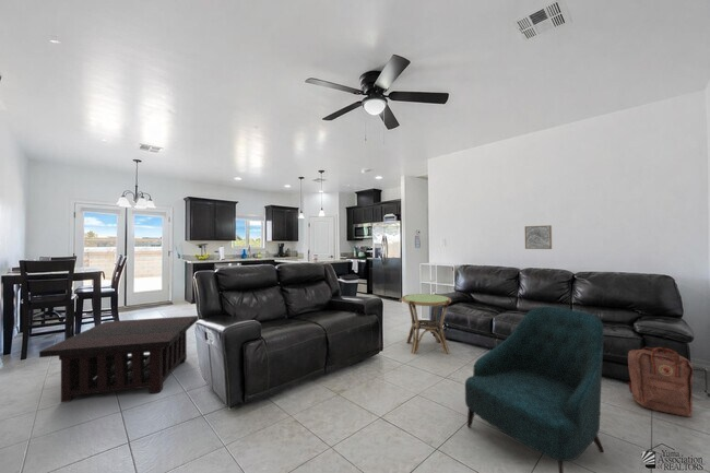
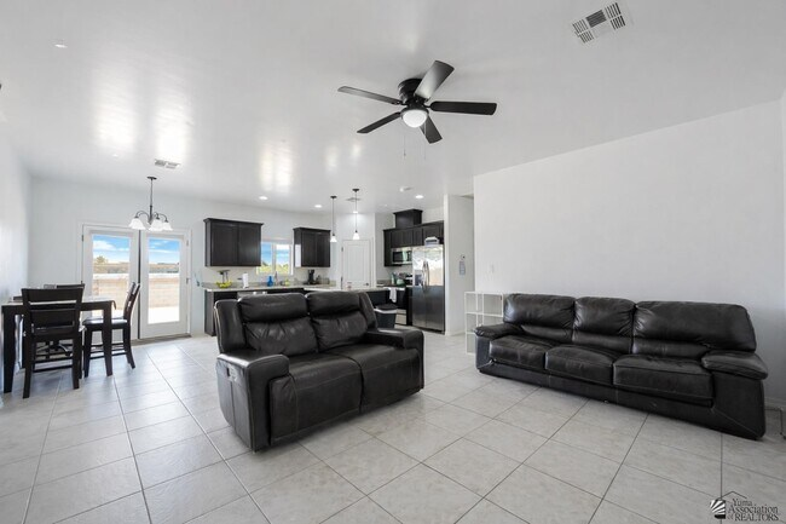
- wall art [524,224,553,250]
- backpack [627,346,695,418]
- side table [400,293,452,355]
- coffee table [38,315,199,403]
- armchair [464,305,605,473]
